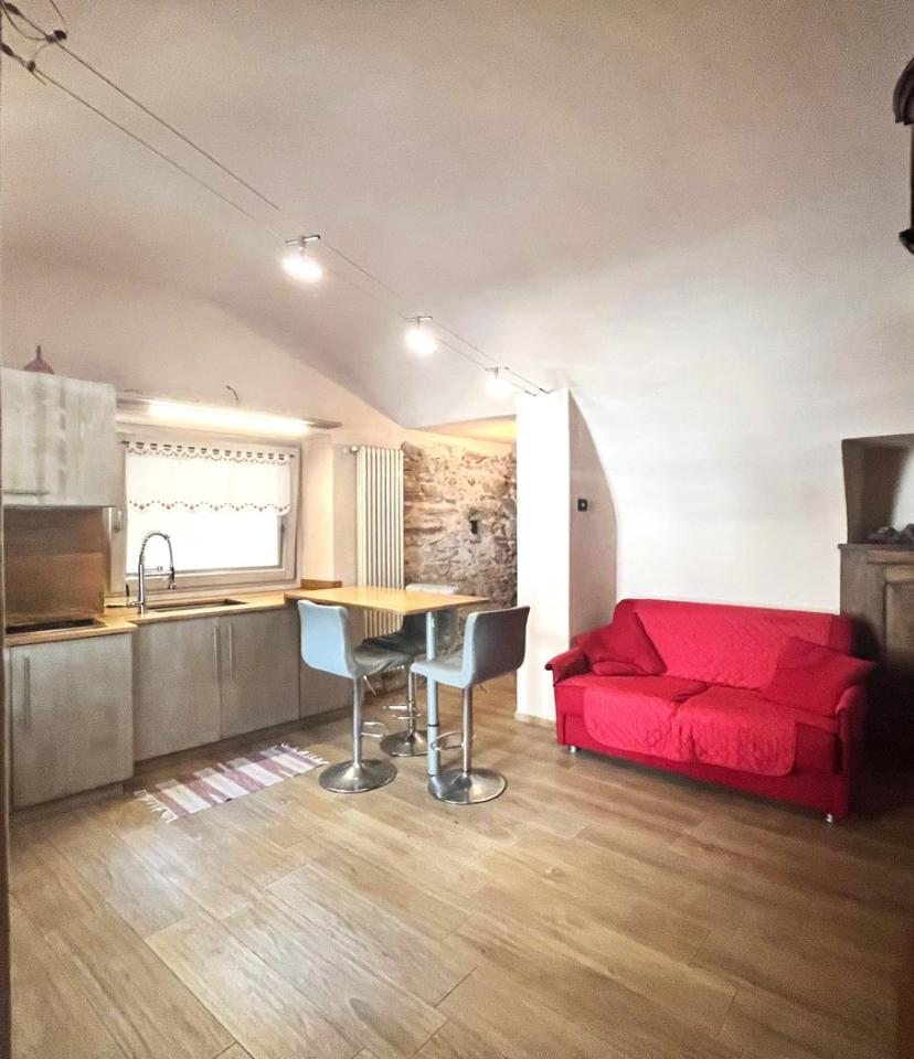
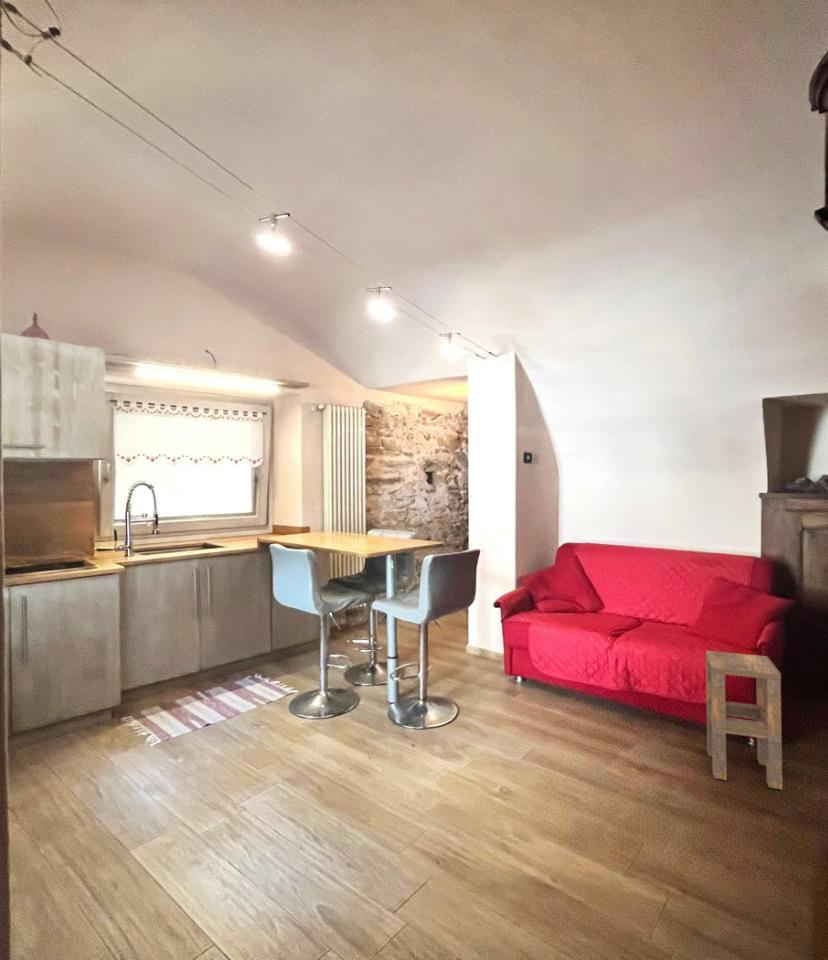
+ side table [705,650,783,790]
